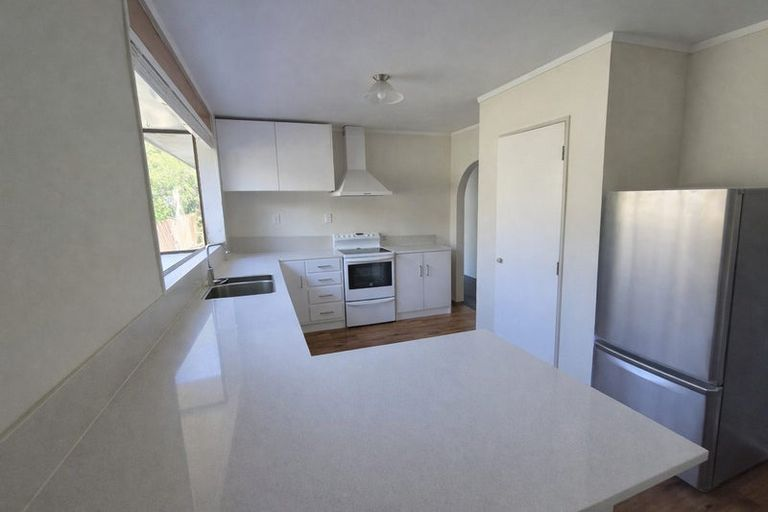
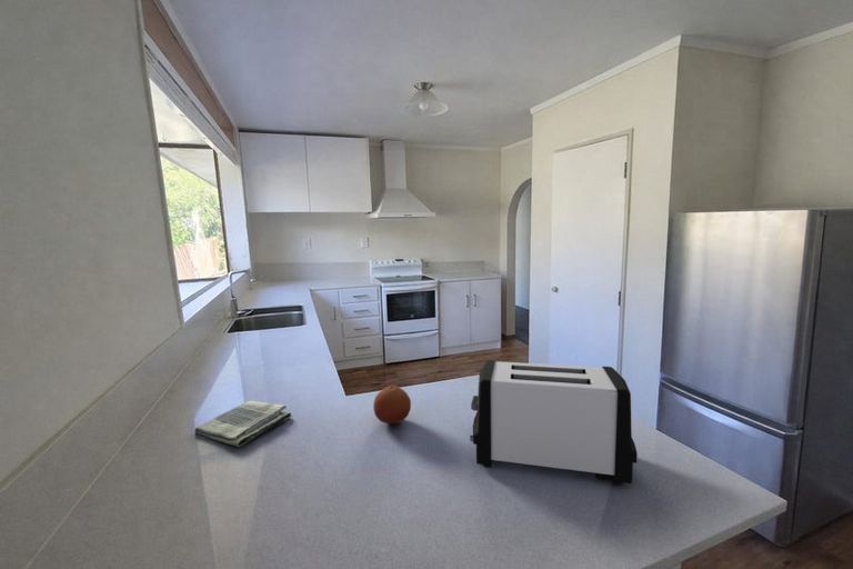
+ dish towel [193,400,292,448]
+ toaster [469,359,639,486]
+ fruit [372,385,412,425]
